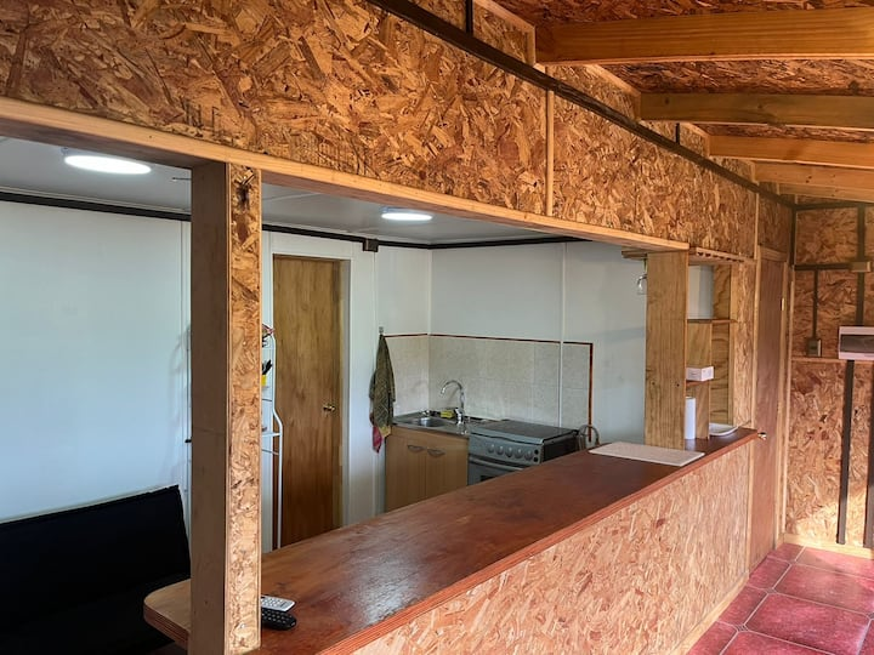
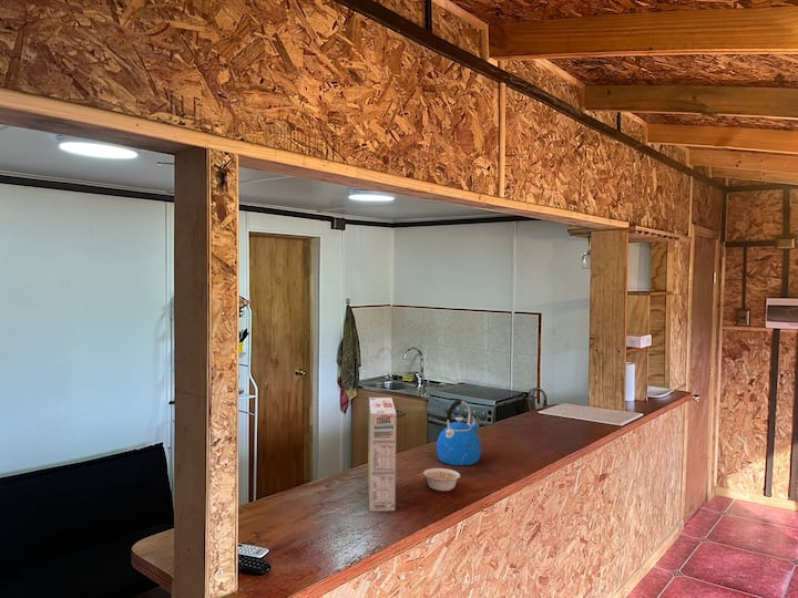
+ kettle [436,399,482,466]
+ cereal box [367,396,397,512]
+ legume [422,467,461,492]
